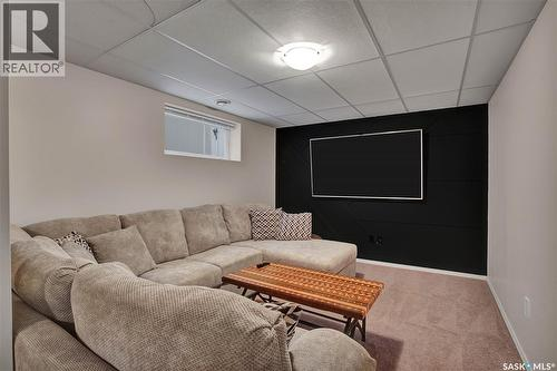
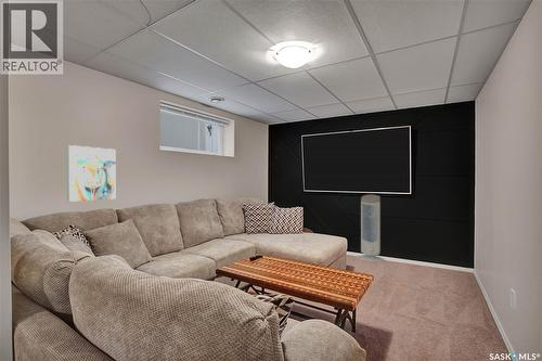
+ wall art [66,144,116,203]
+ air purifier [356,194,386,263]
